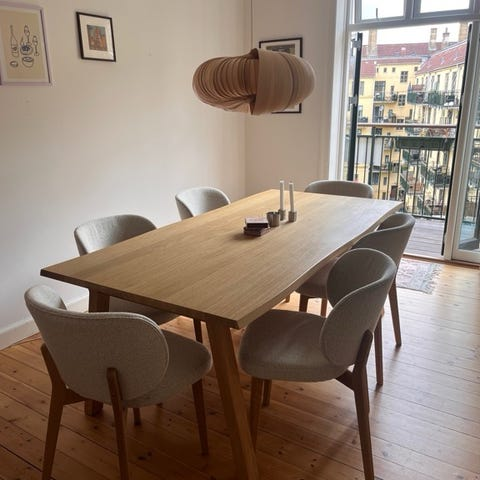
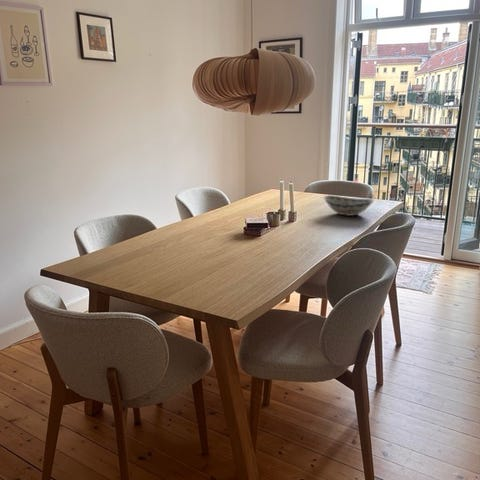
+ decorative bowl [323,194,375,217]
